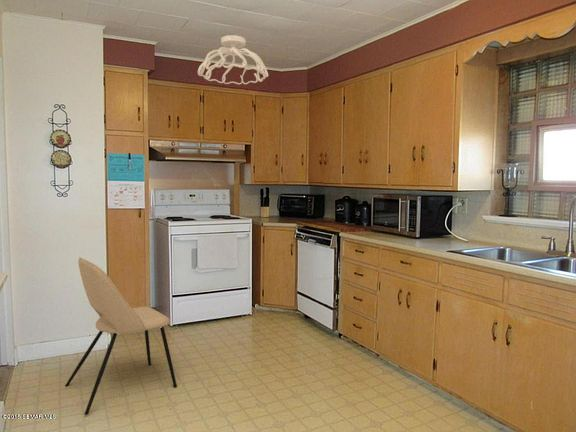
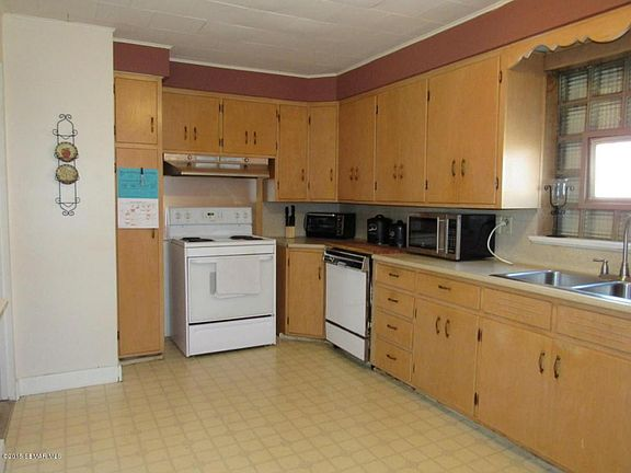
- ceiling light fixture [197,34,269,85]
- dining chair [64,256,178,416]
